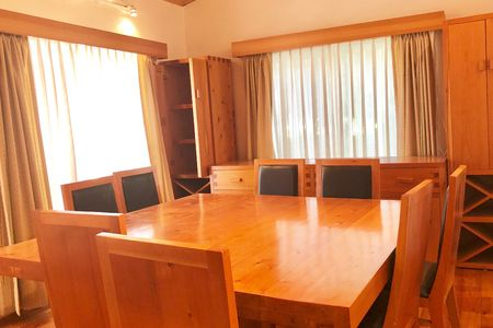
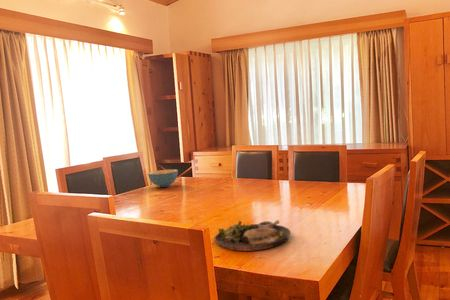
+ dinner plate [213,219,292,252]
+ cereal bowl [147,169,179,188]
